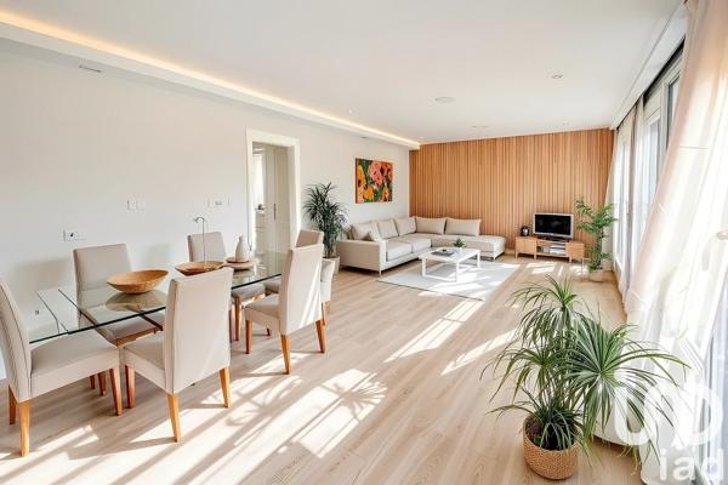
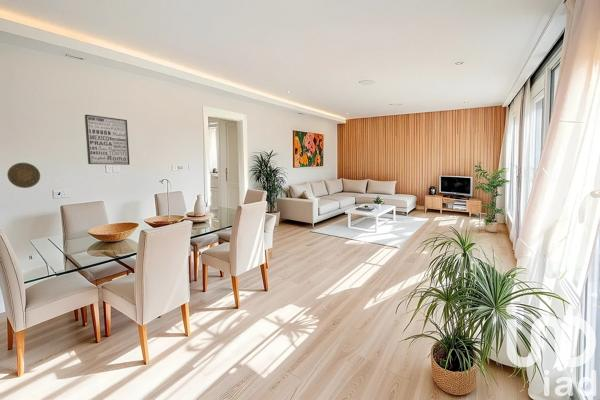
+ wall art [84,114,130,166]
+ decorative plate [6,162,41,189]
